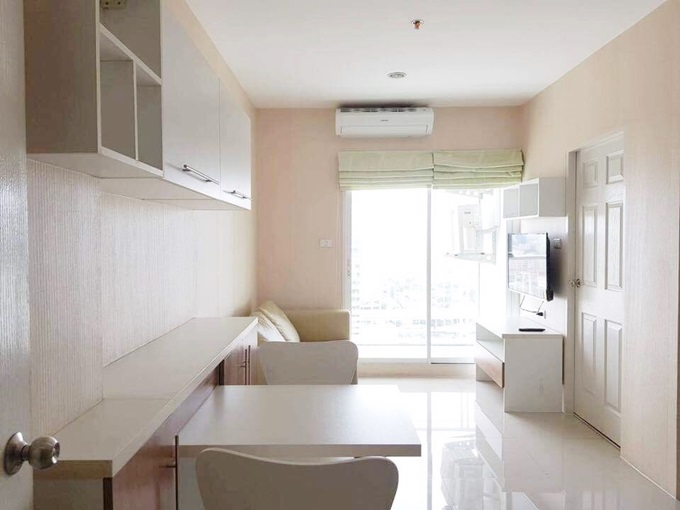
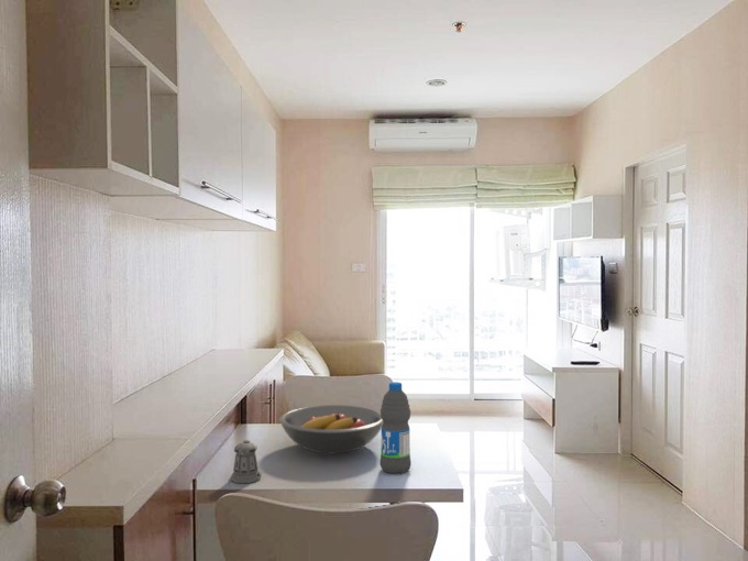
+ pepper shaker [229,439,262,484]
+ water bottle [380,381,413,475]
+ fruit bowl [278,404,383,454]
